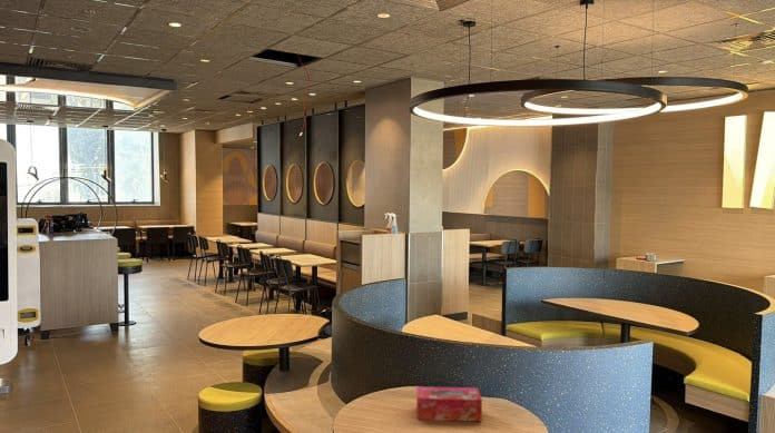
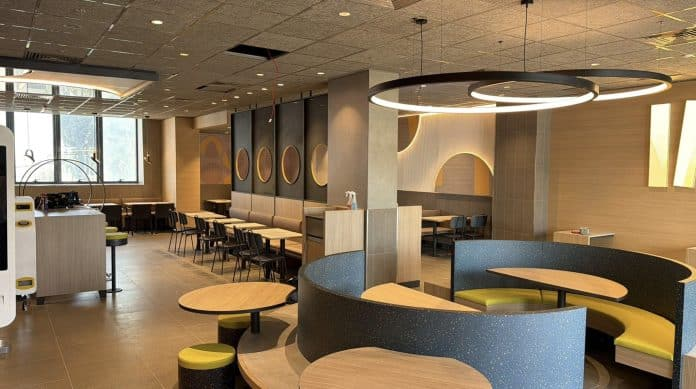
- tissue box [415,385,483,423]
